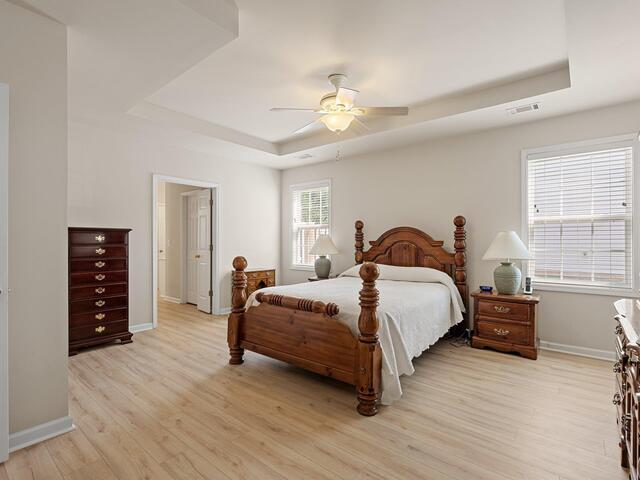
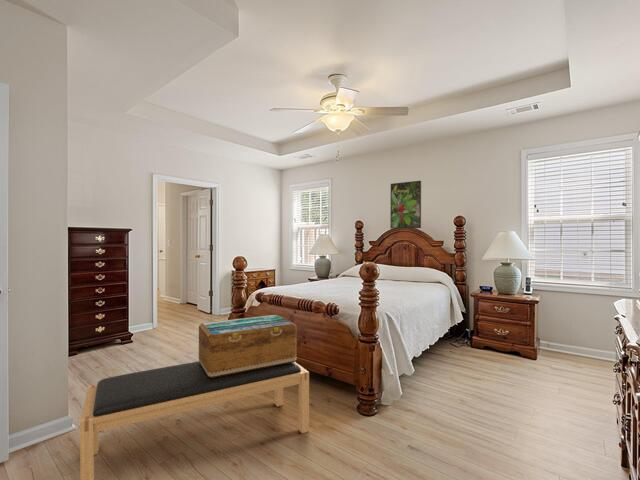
+ decorative box [198,314,298,378]
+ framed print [389,180,422,230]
+ bench [79,360,310,480]
